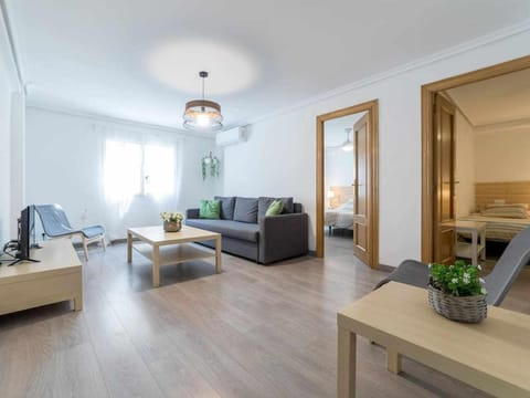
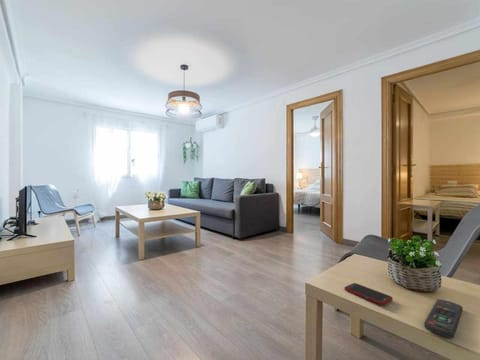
+ remote control [423,298,463,339]
+ cell phone [344,282,394,306]
